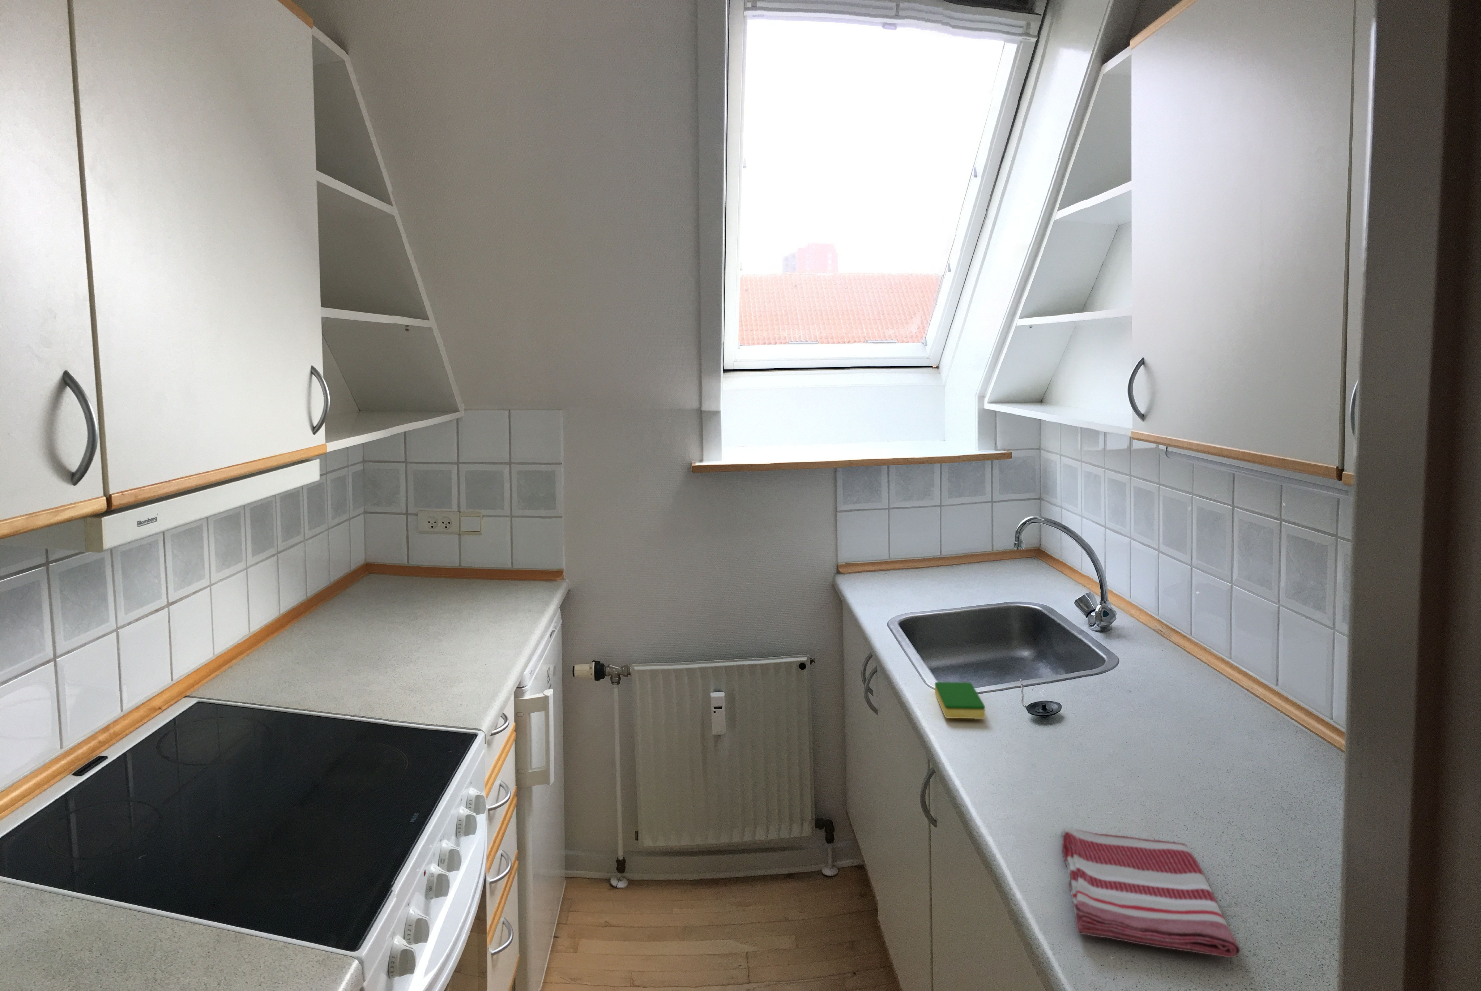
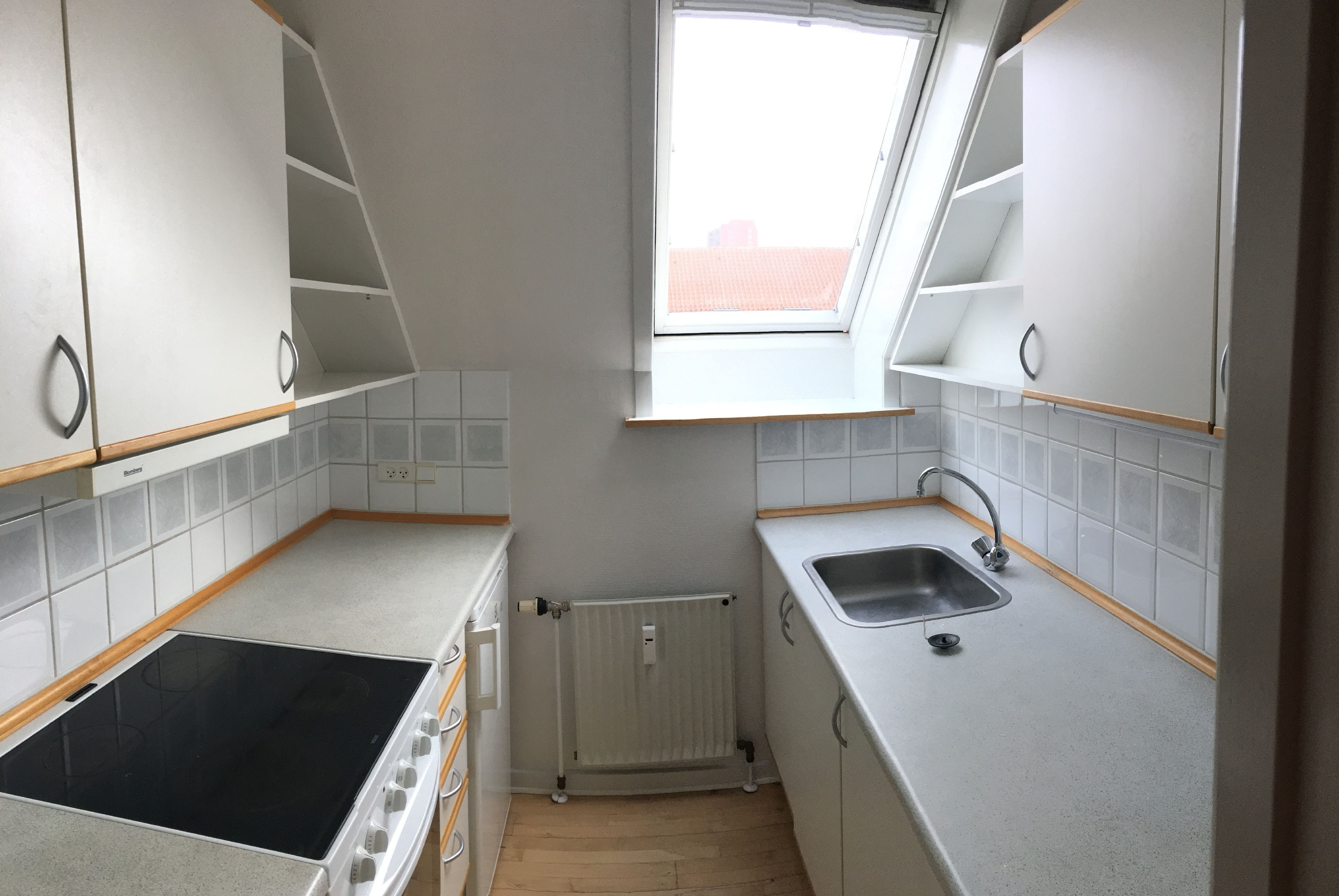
- dish sponge [935,681,985,719]
- dish towel [1061,826,1241,958]
